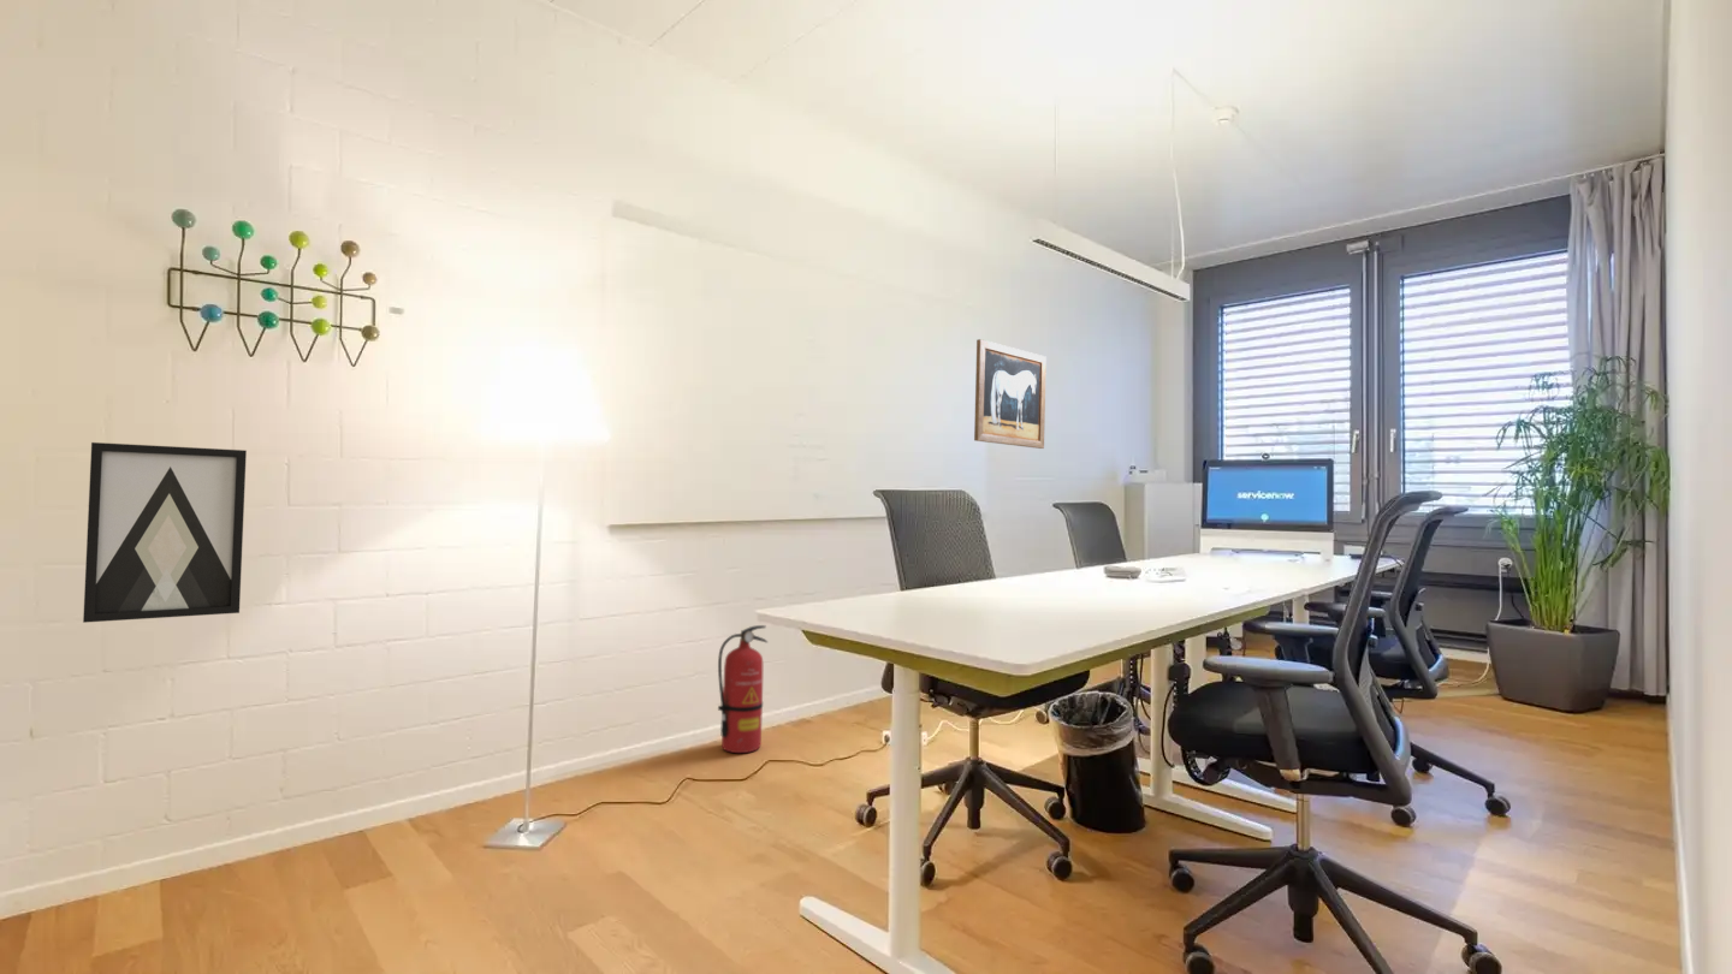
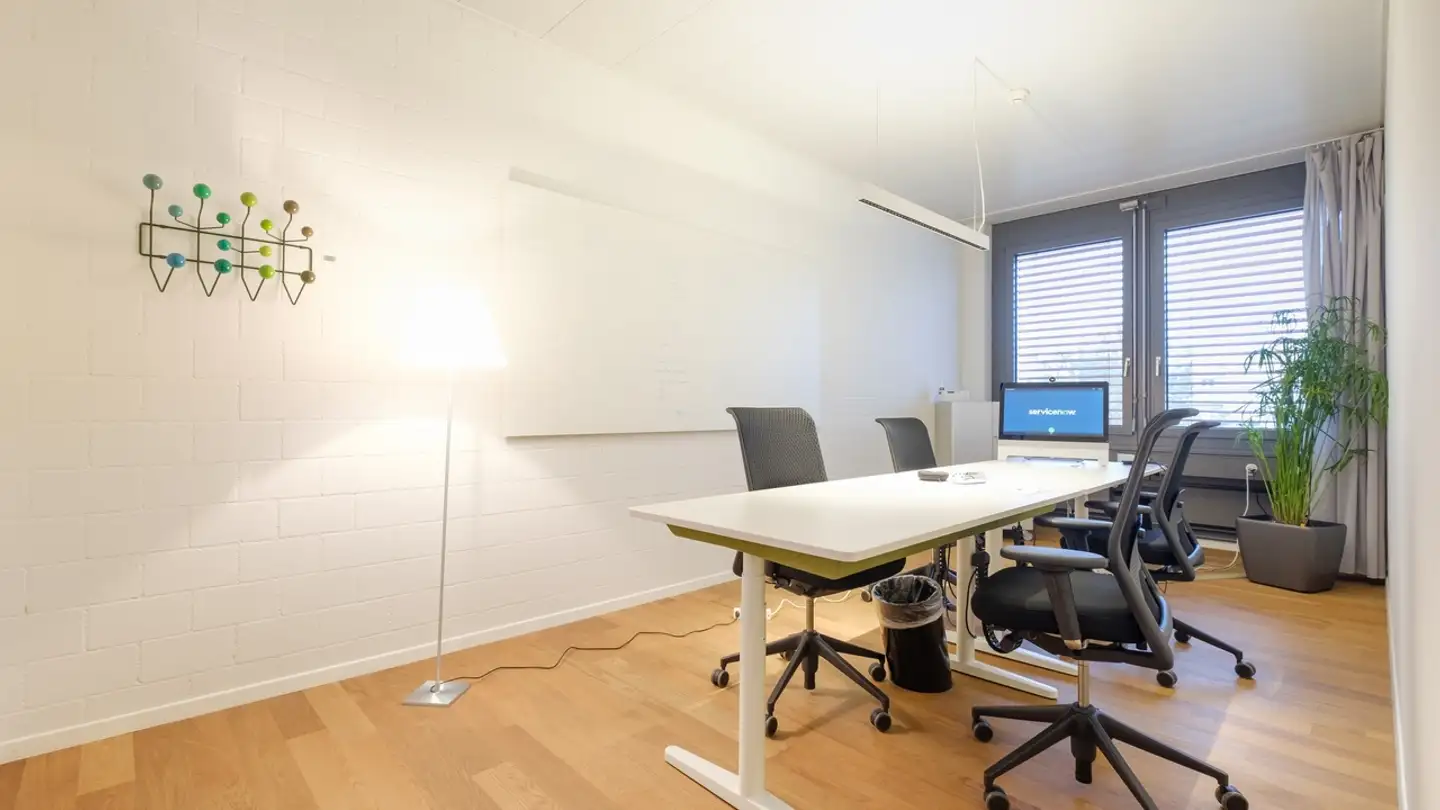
- wall art [973,338,1048,450]
- fire extinguisher [717,624,769,754]
- wall art [82,441,248,624]
